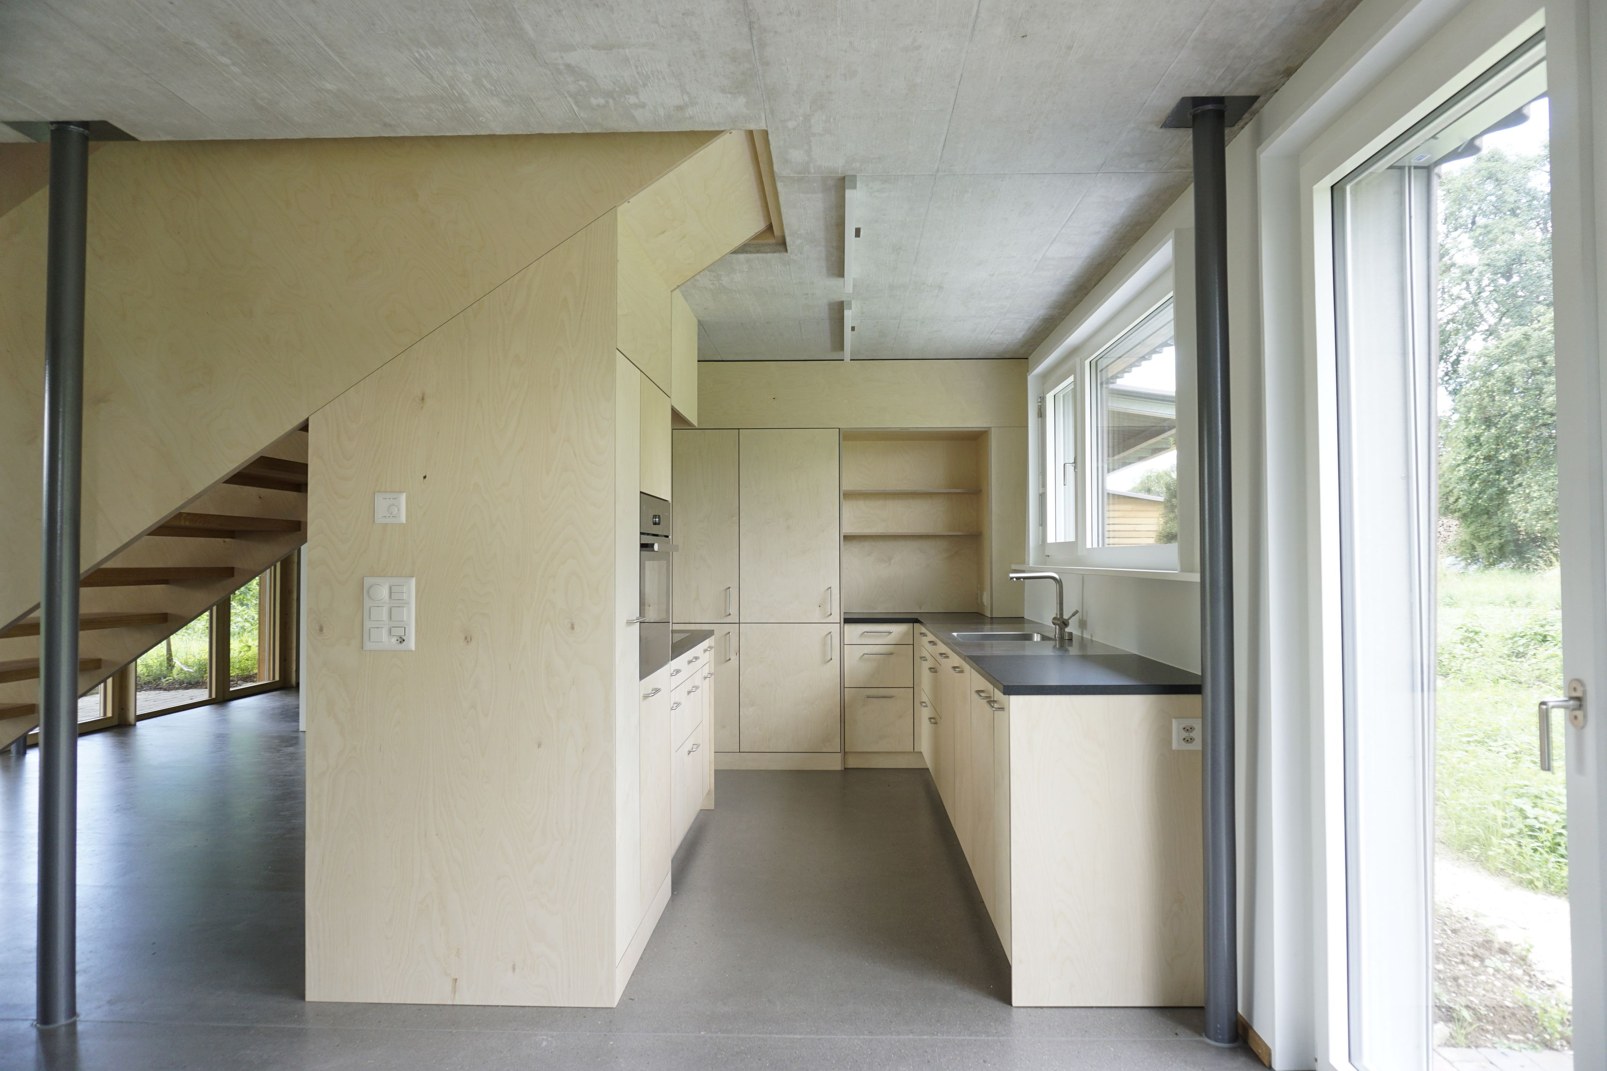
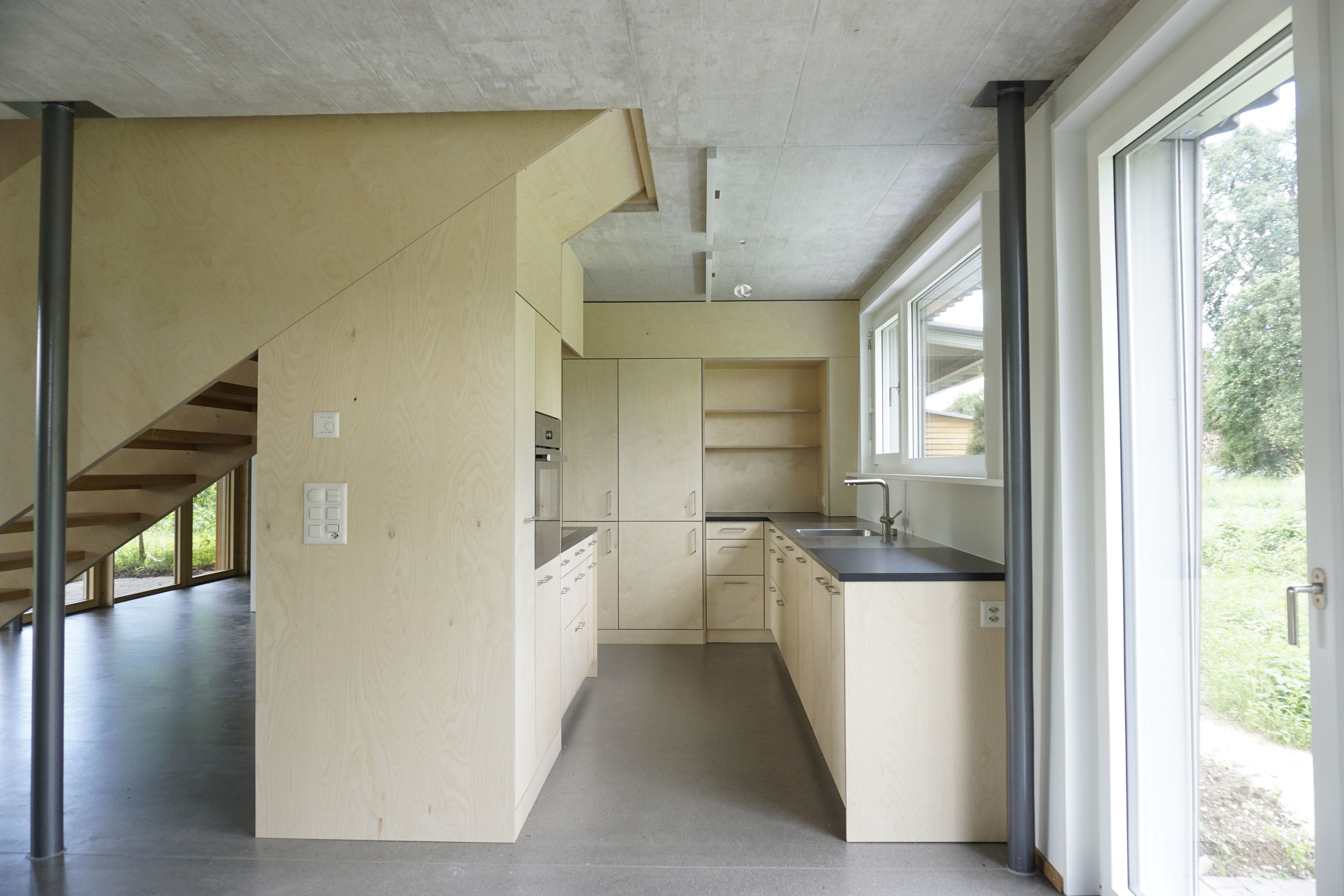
+ pendant light [734,240,752,298]
